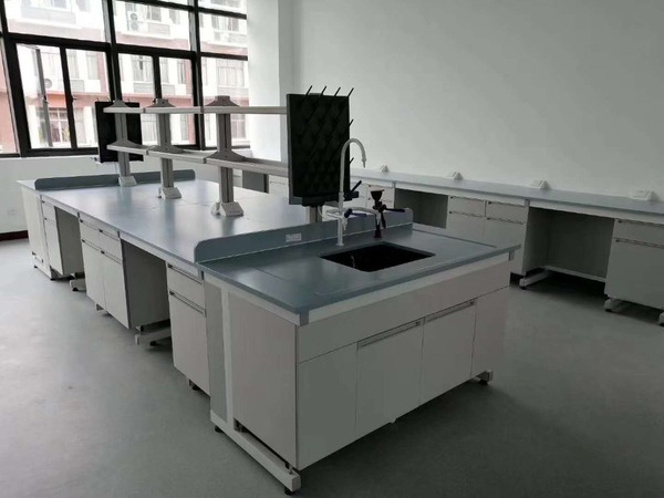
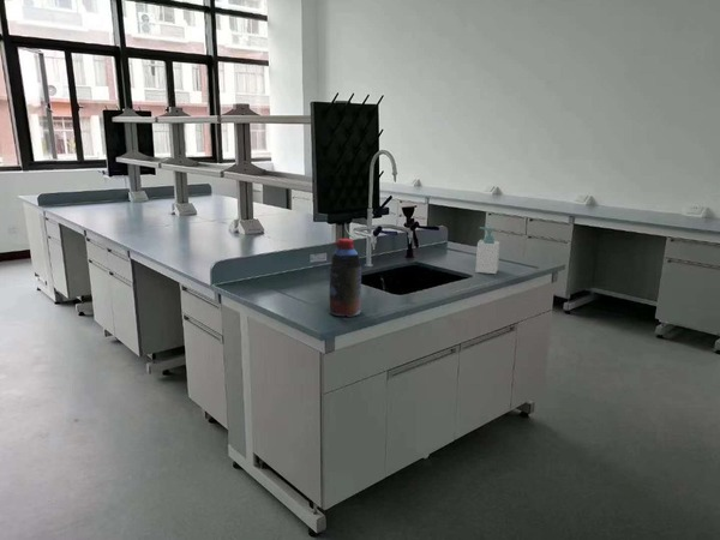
+ bottle [328,238,362,318]
+ soap bottle [474,226,502,275]
